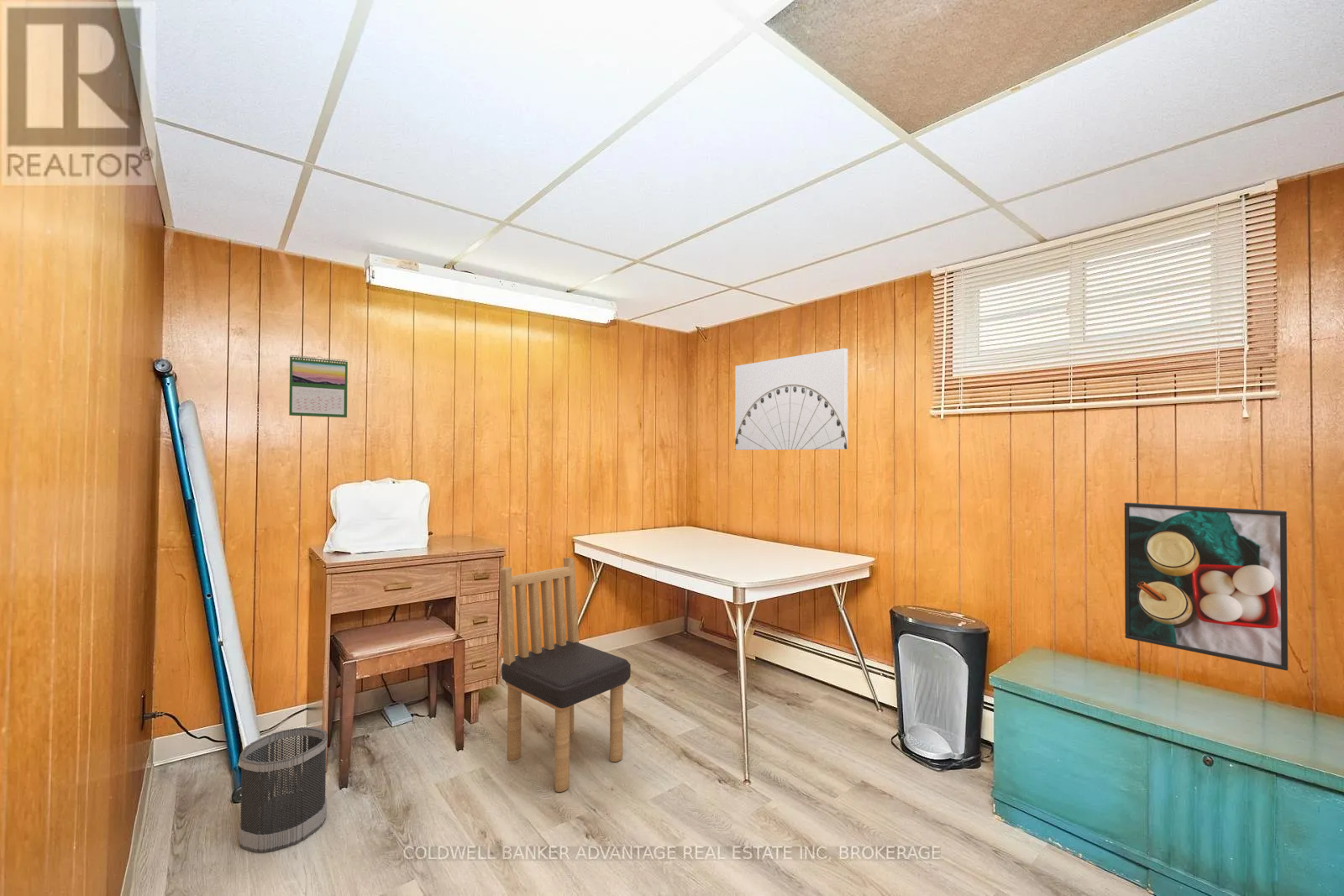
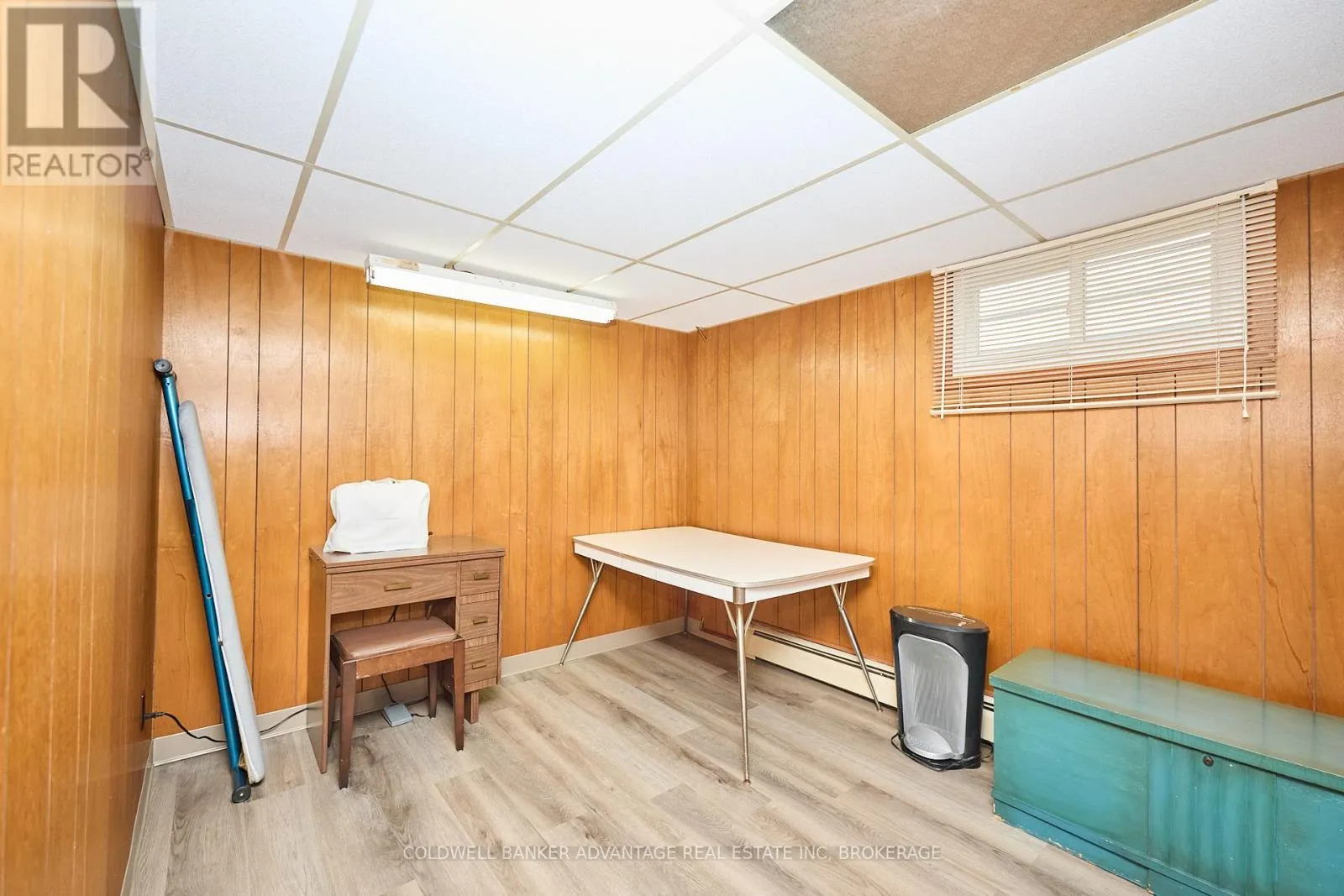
- dining chair [499,557,632,793]
- calendar [288,354,349,418]
- wall art [734,348,848,451]
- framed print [1124,502,1289,672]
- wastebasket [238,726,328,853]
